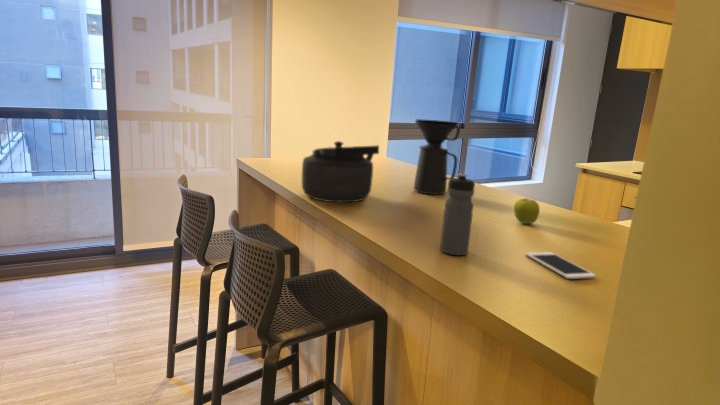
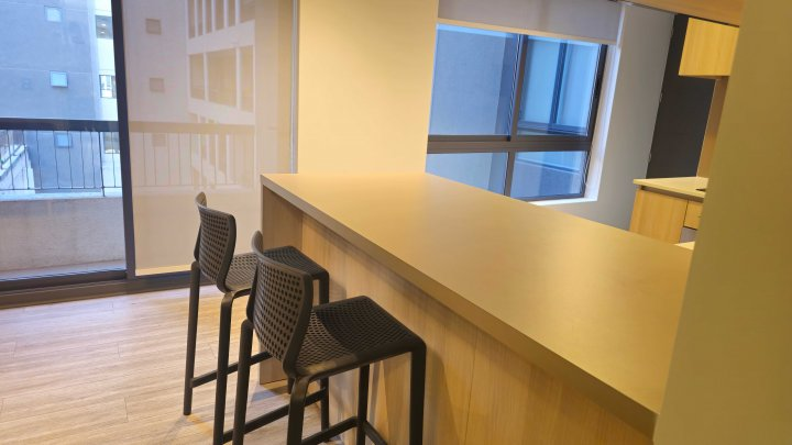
- cell phone [525,251,597,280]
- water bottle [439,172,476,256]
- kettle [301,140,380,203]
- coffee maker [413,118,461,195]
- fruit [513,197,541,225]
